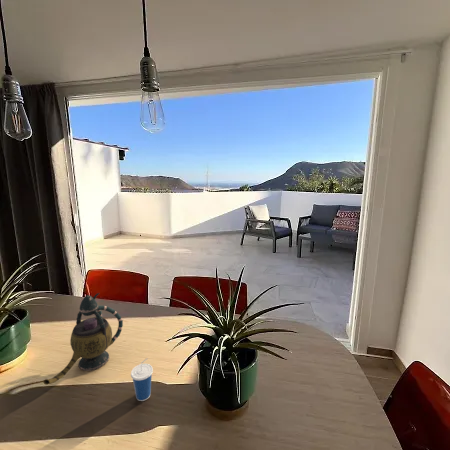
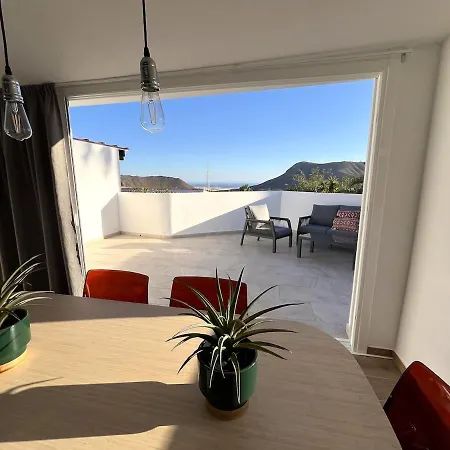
- teapot [42,292,124,386]
- cup [130,357,154,402]
